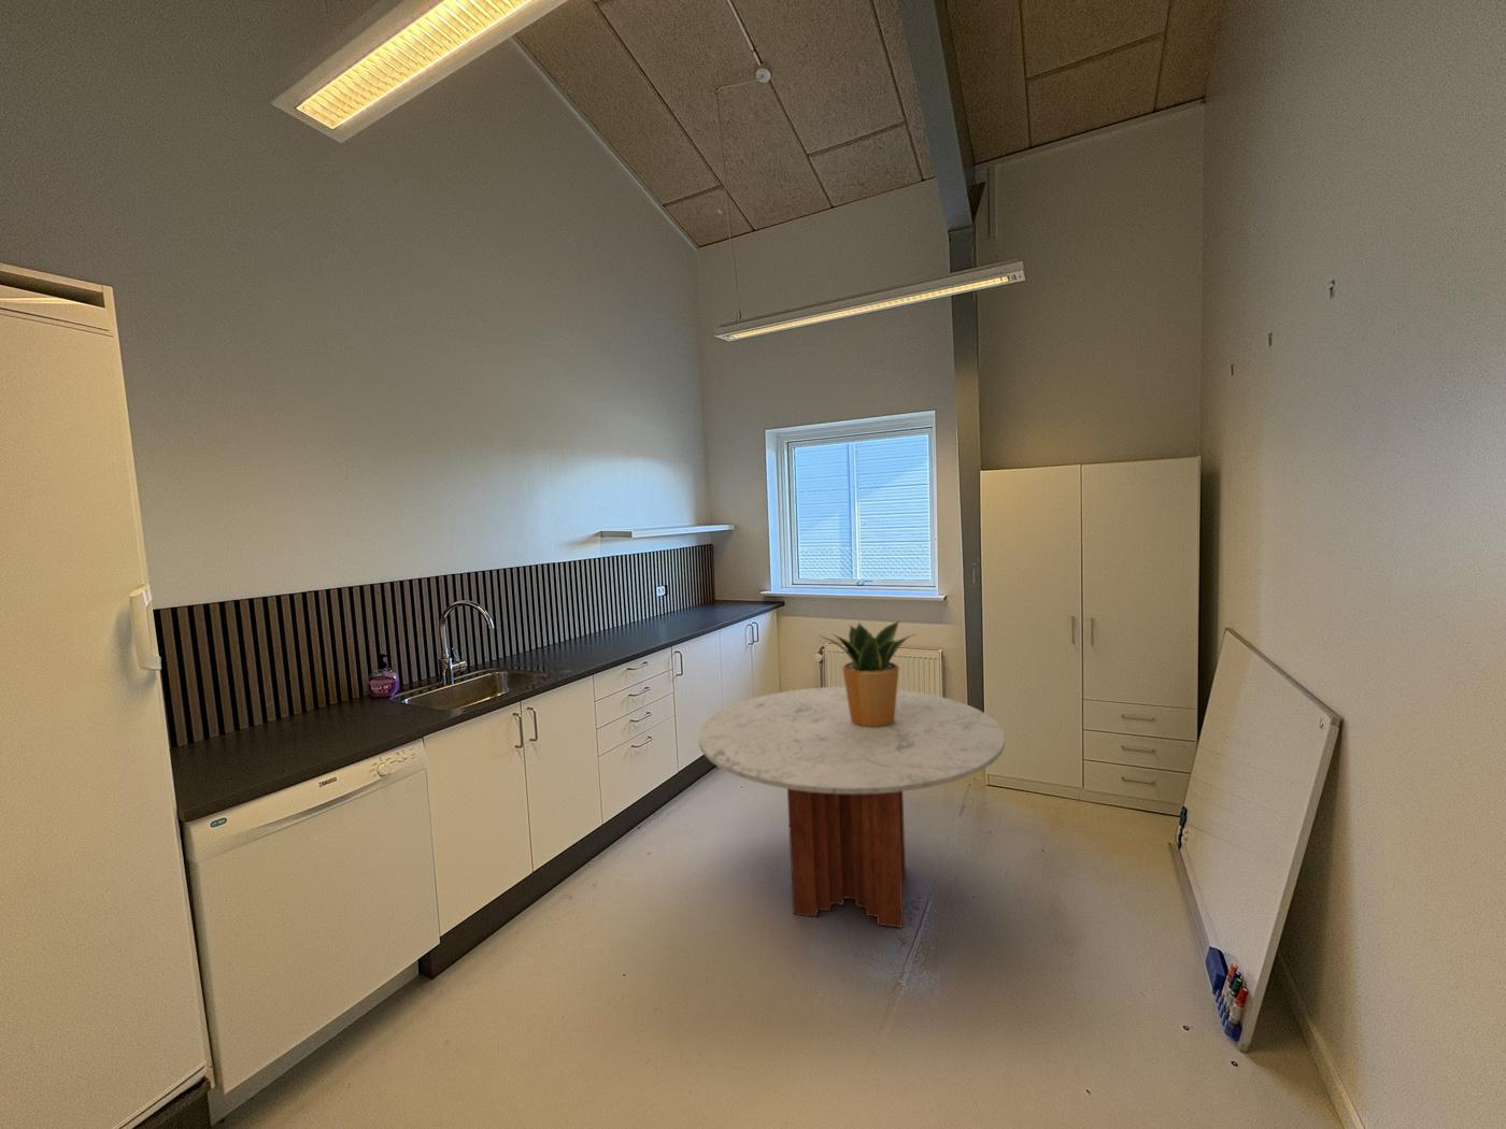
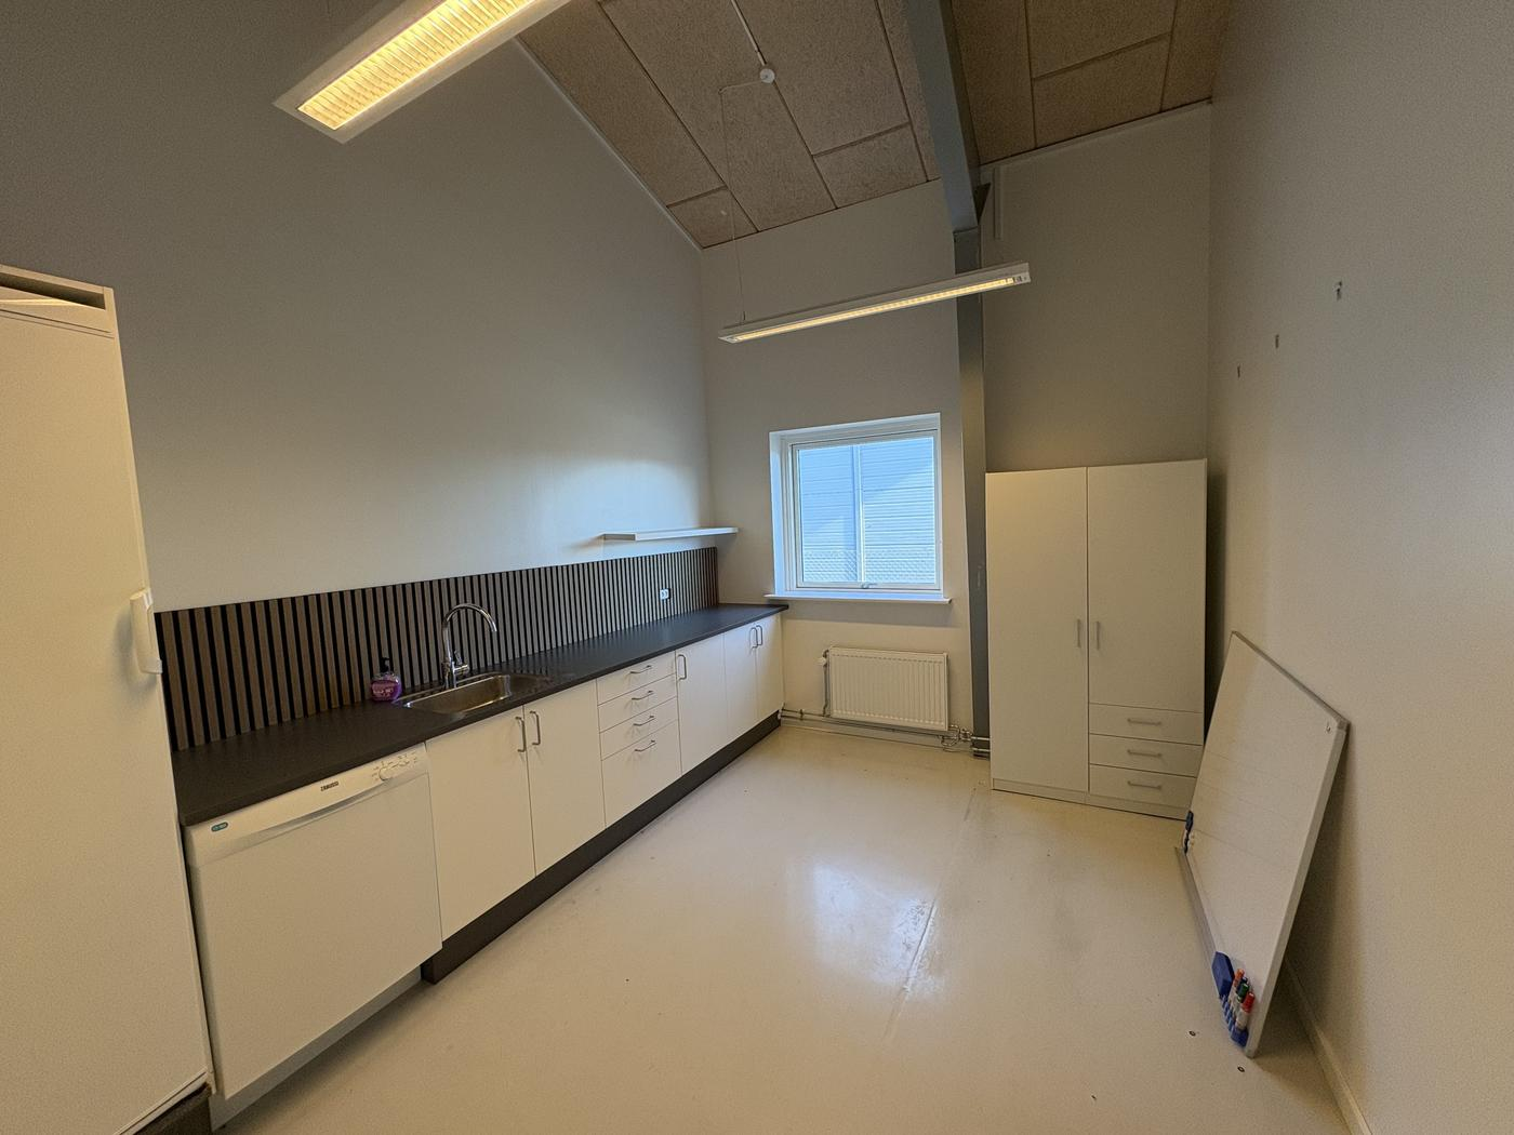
- potted plant [817,619,917,727]
- coffee table [697,685,1006,929]
